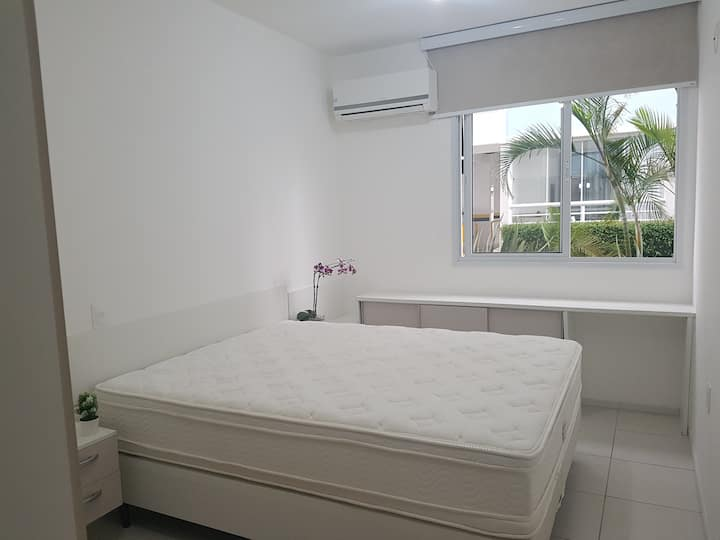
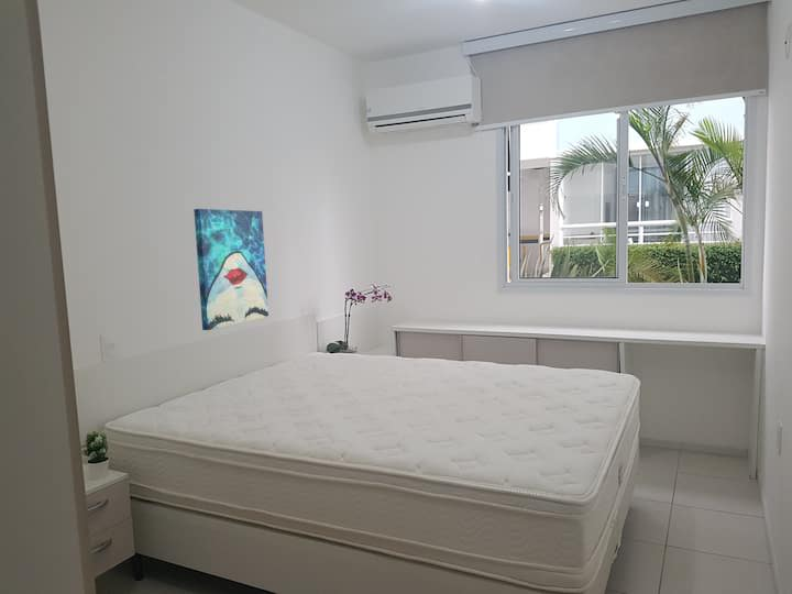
+ wall art [193,208,270,331]
